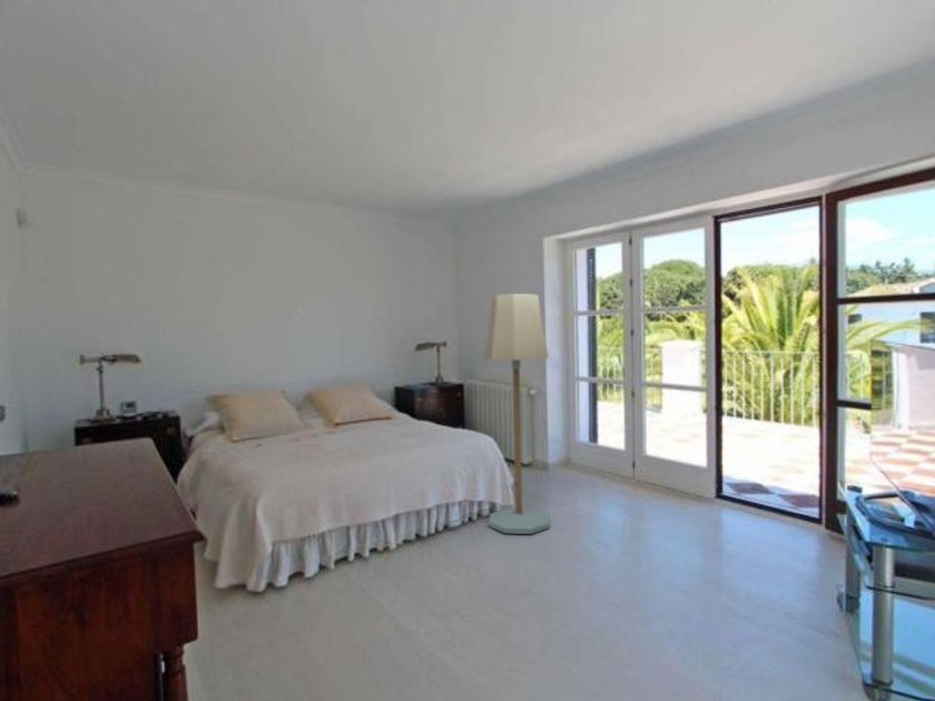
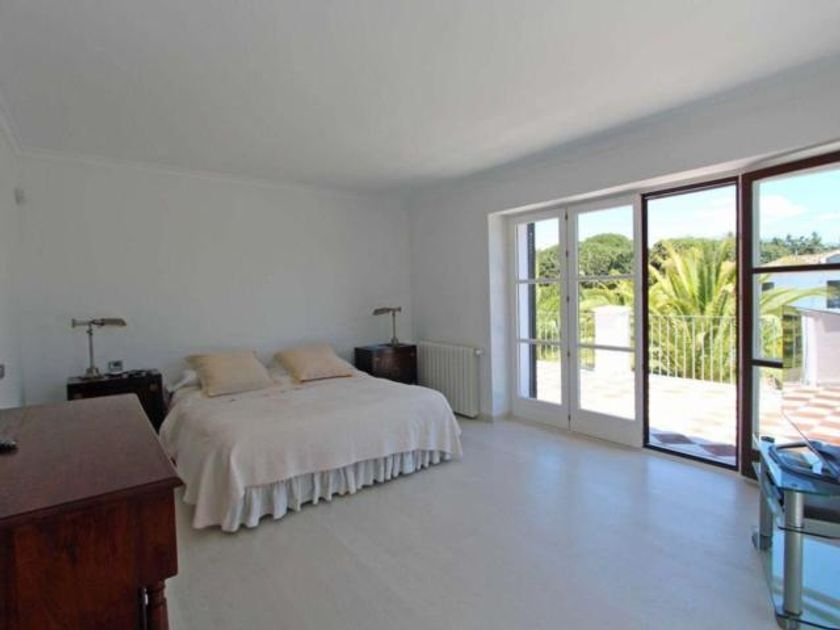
- floor lamp [482,293,550,535]
